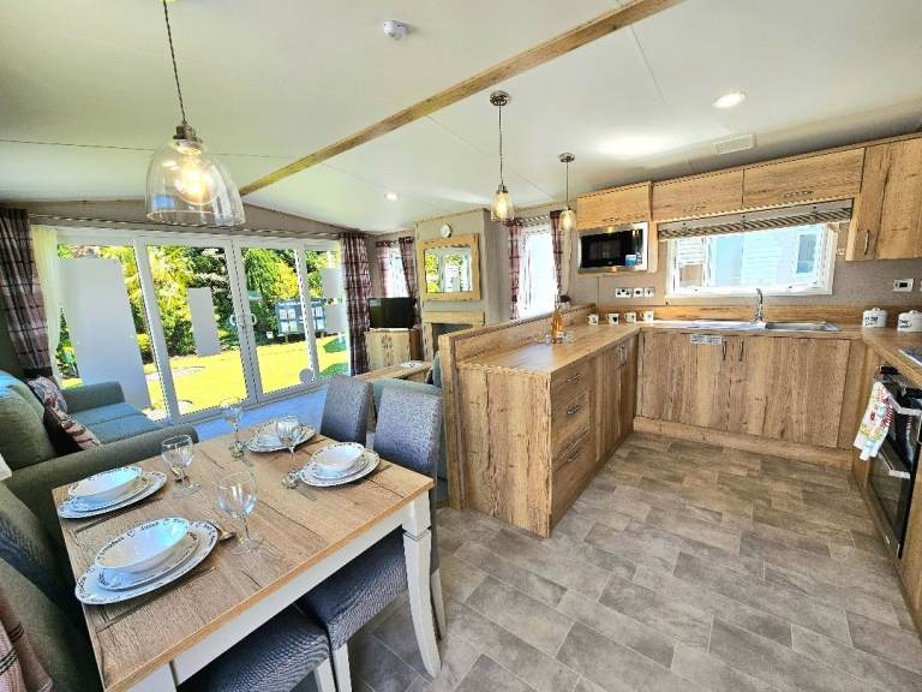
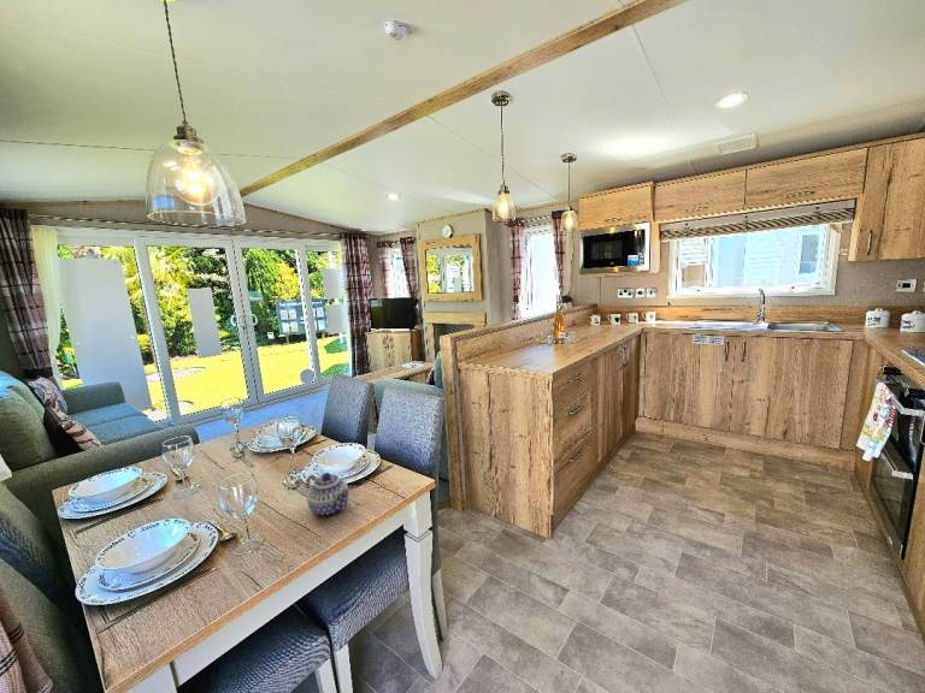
+ teapot [305,472,350,517]
